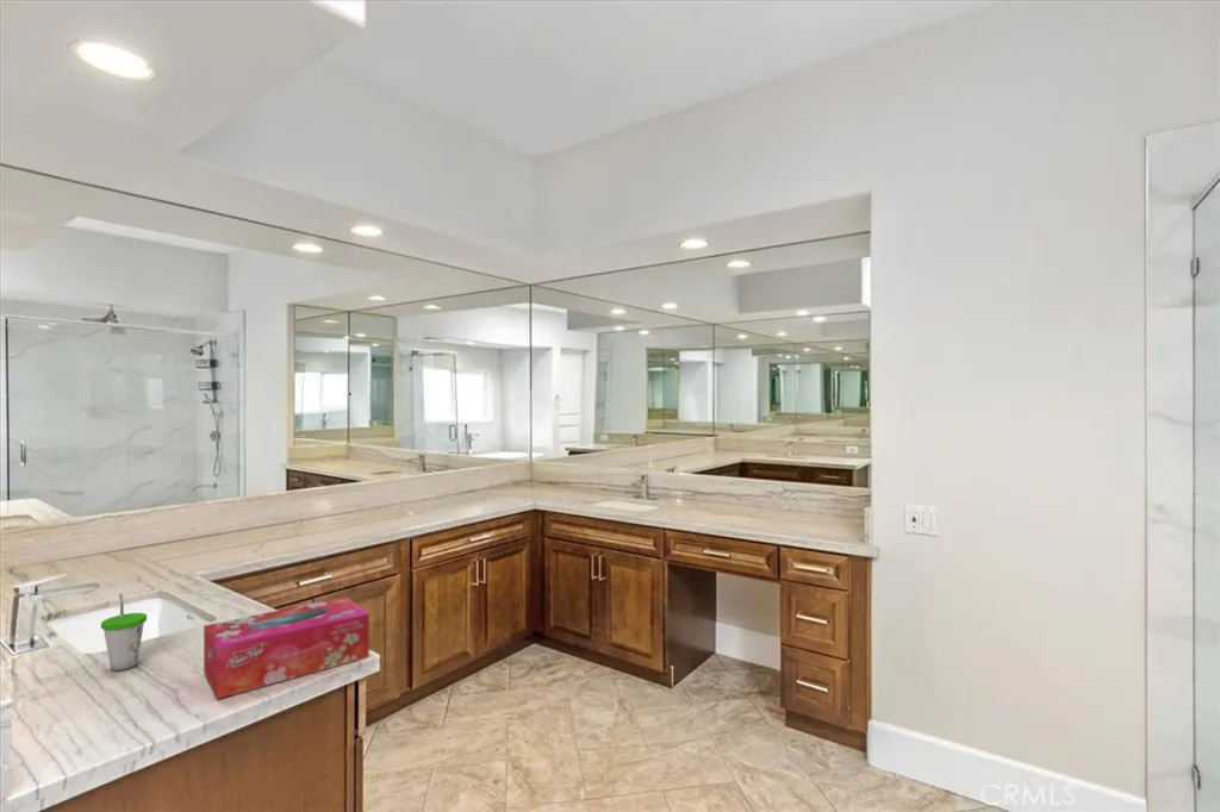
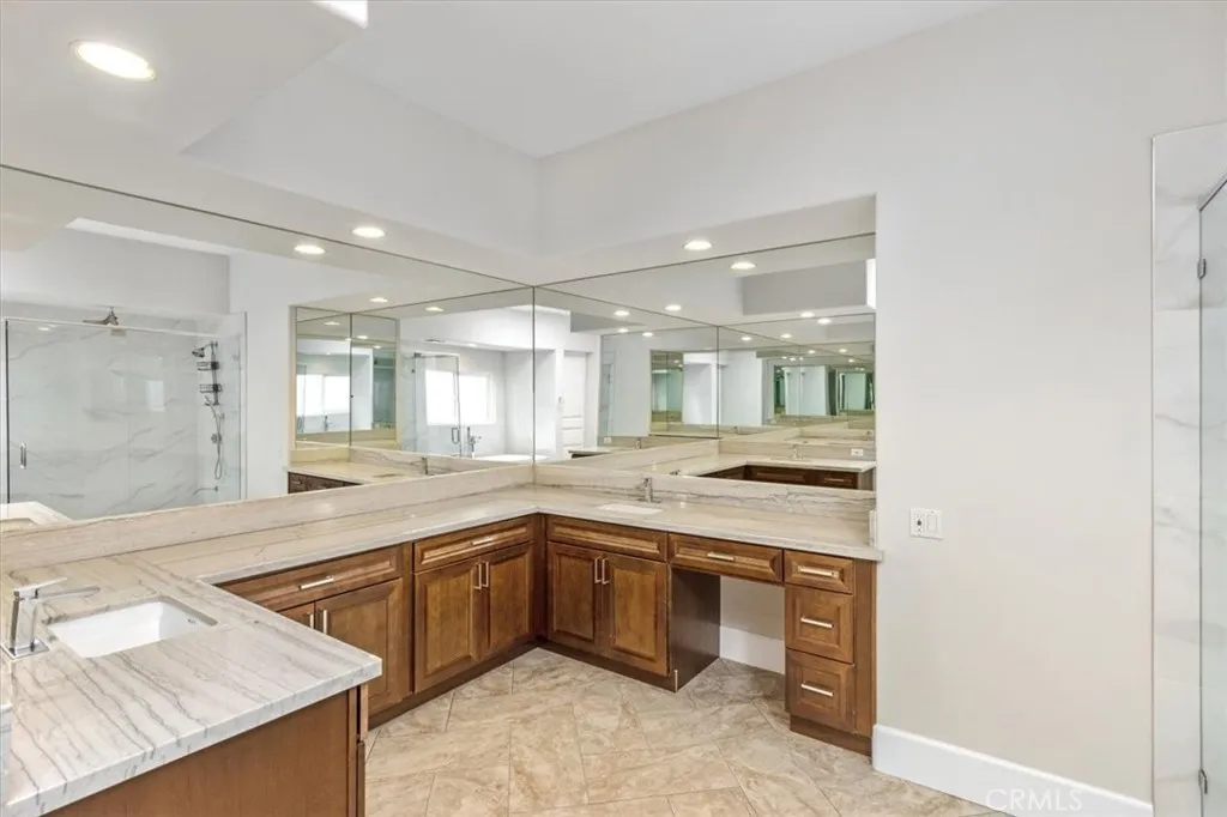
- tissue box [203,595,371,700]
- cup [100,593,148,672]
